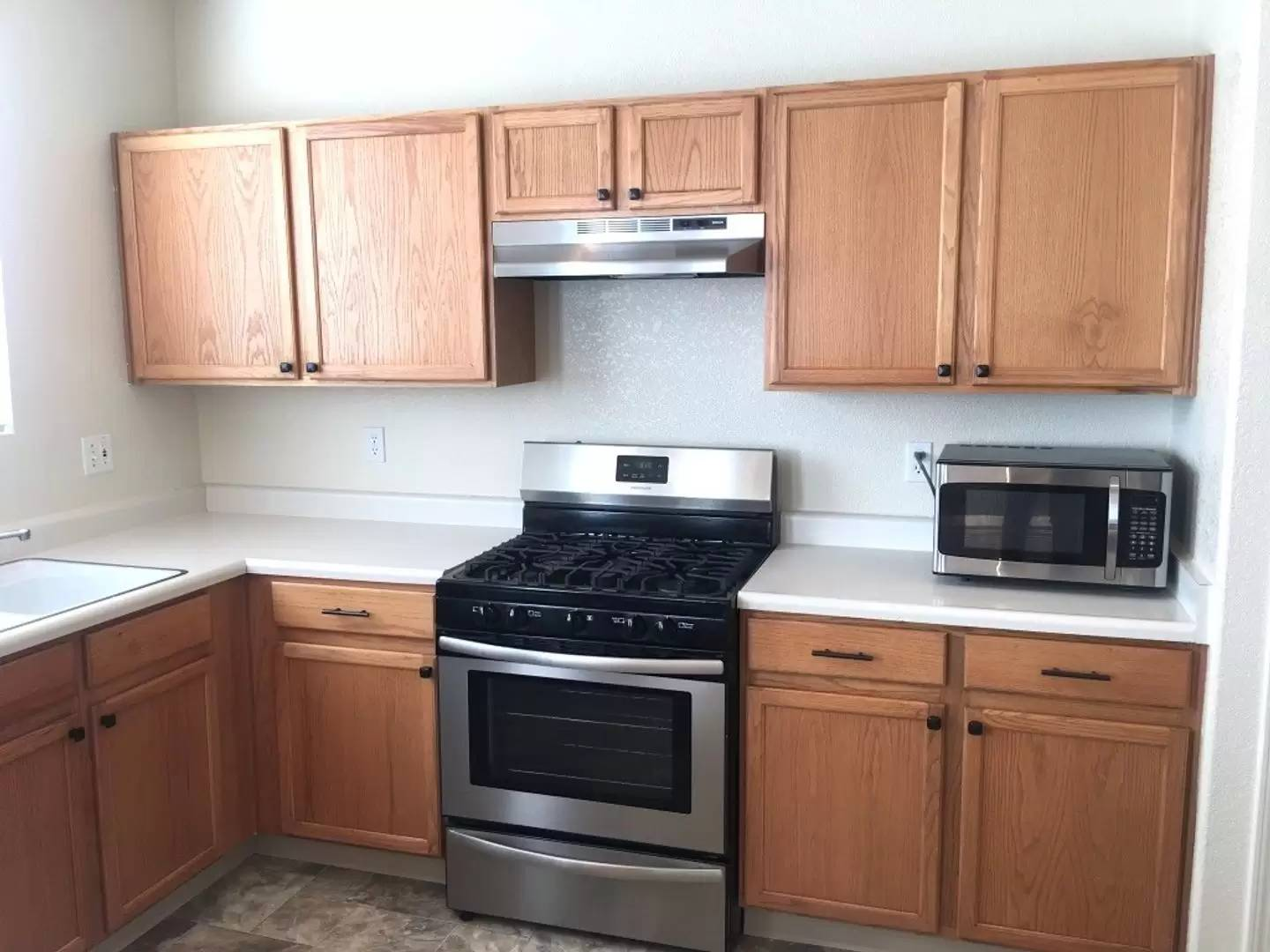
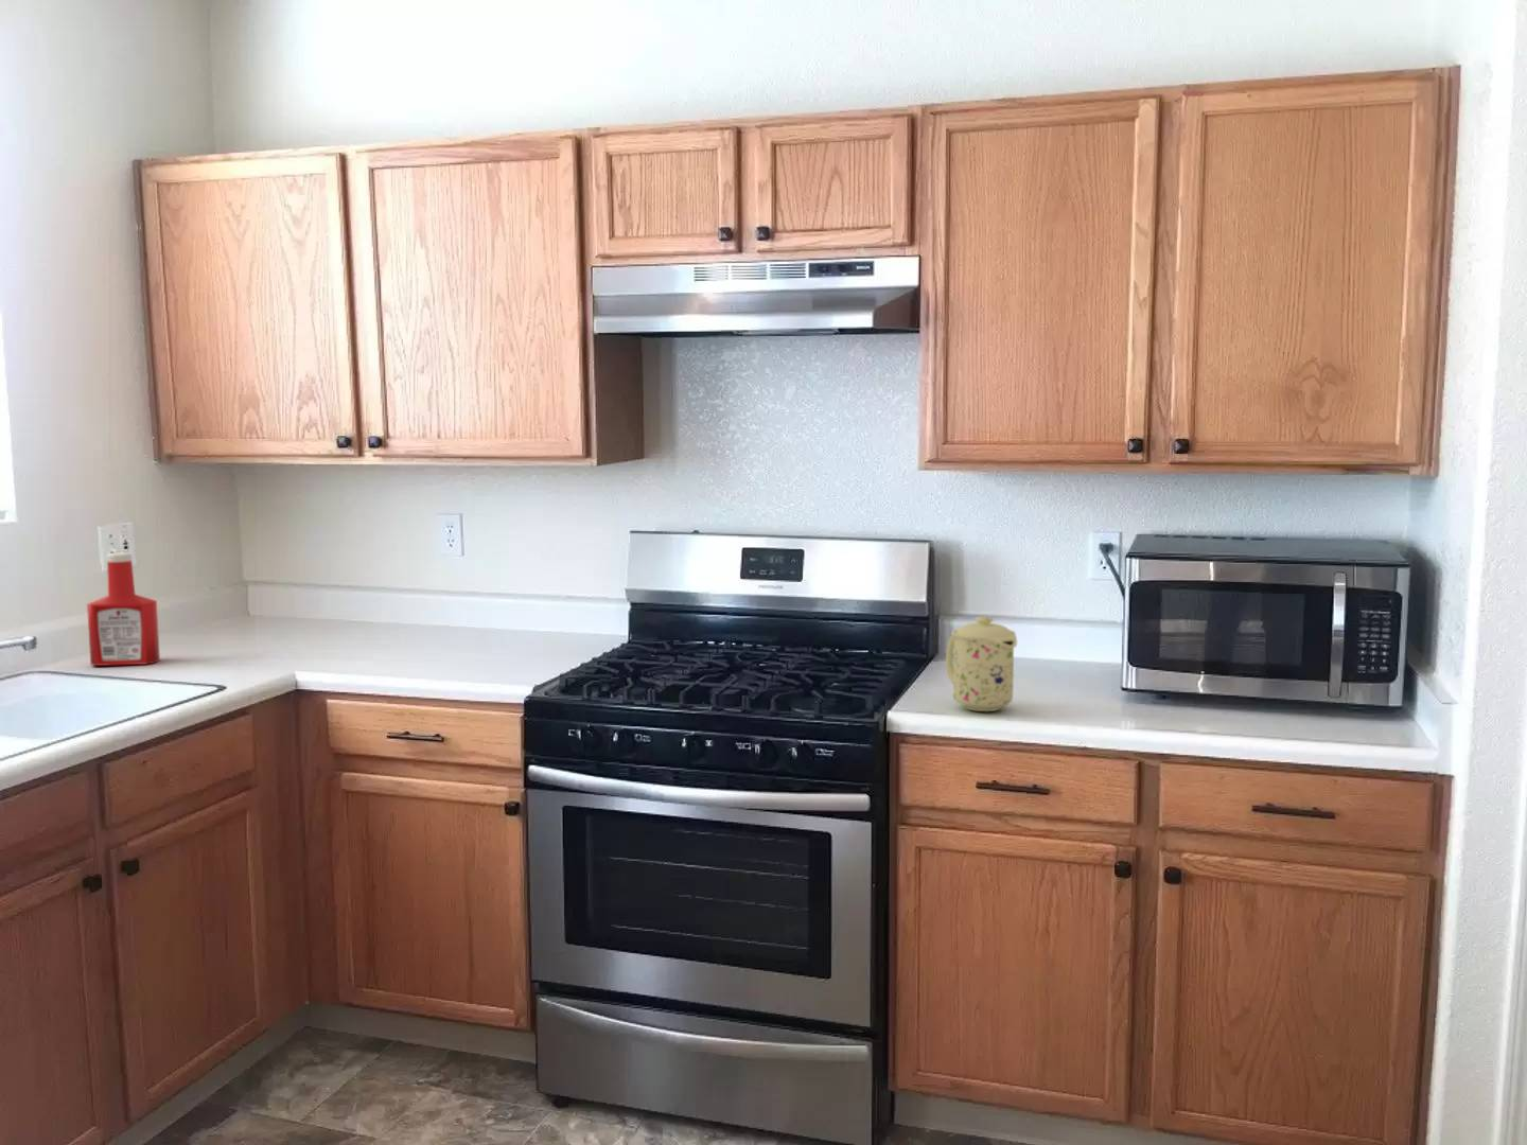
+ mug [945,615,1018,712]
+ soap bottle [85,551,161,666]
